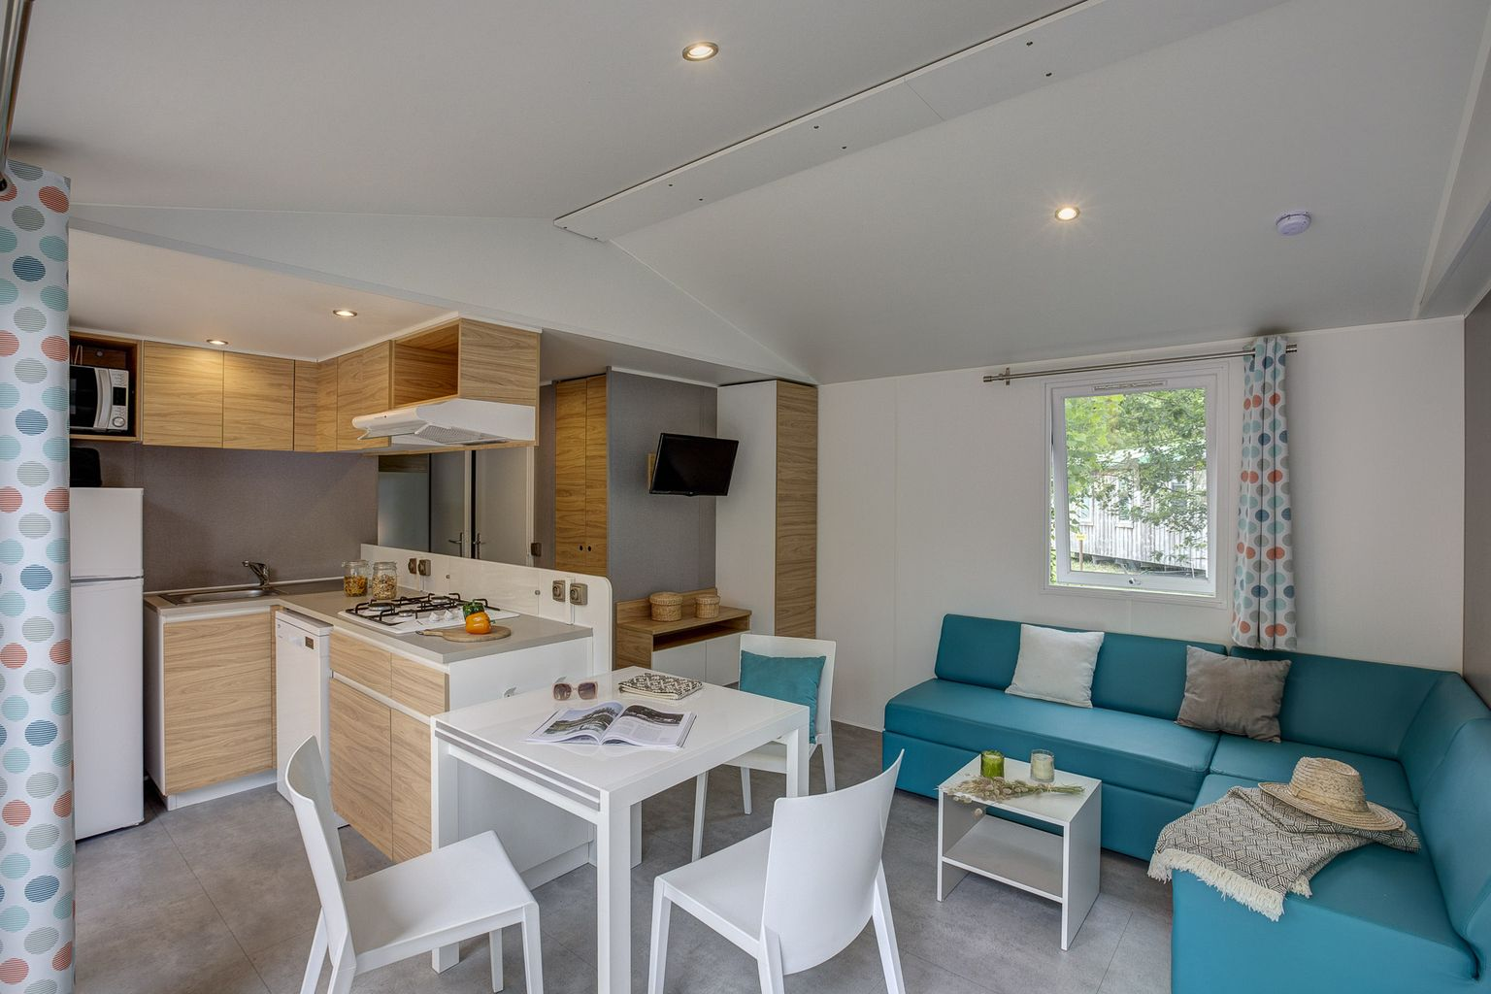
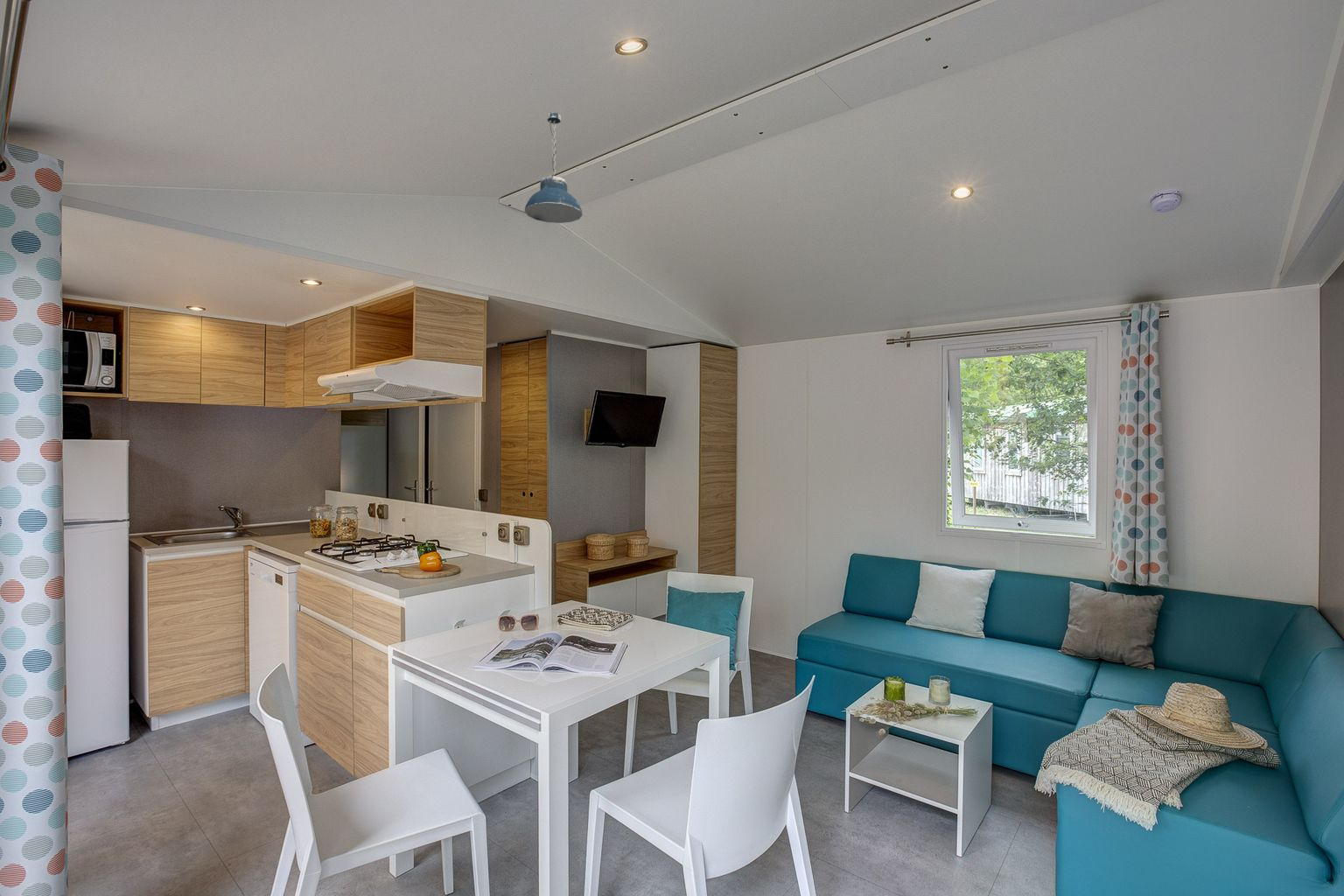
+ pendant light [523,112,584,224]
